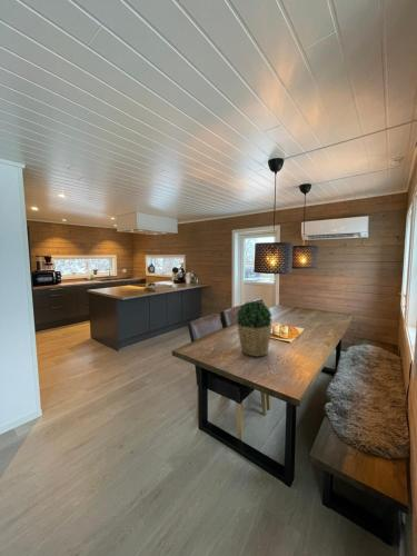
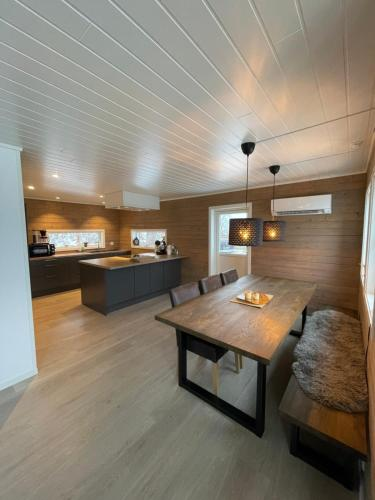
- potted plant [236,300,274,358]
